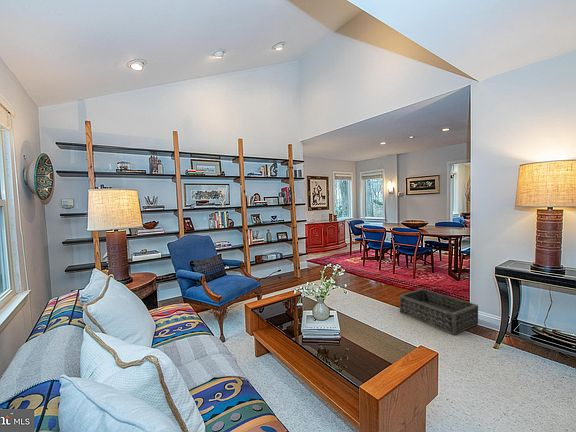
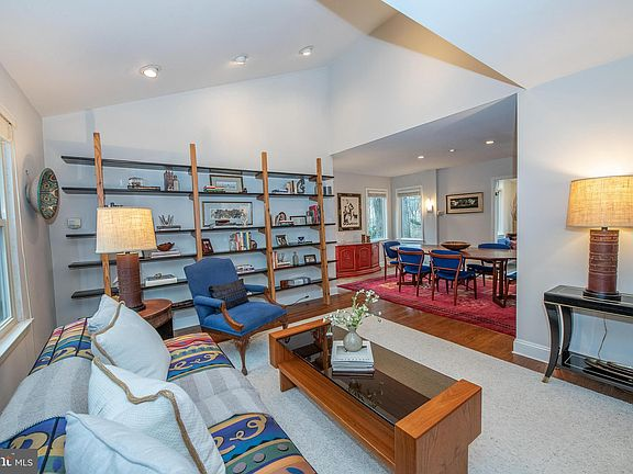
- basket [399,288,479,336]
